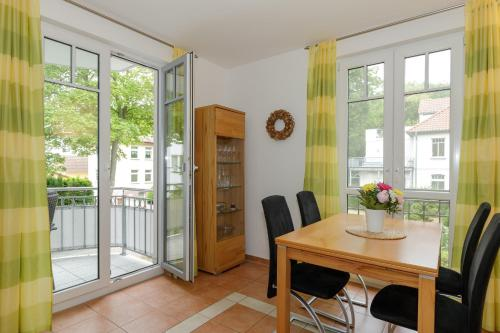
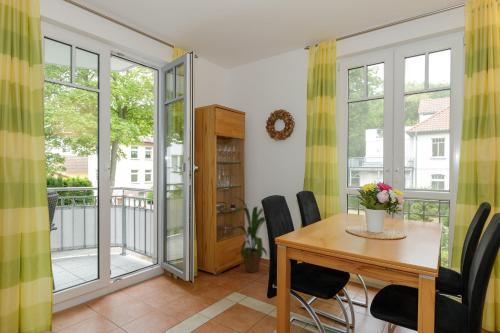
+ house plant [226,196,268,274]
